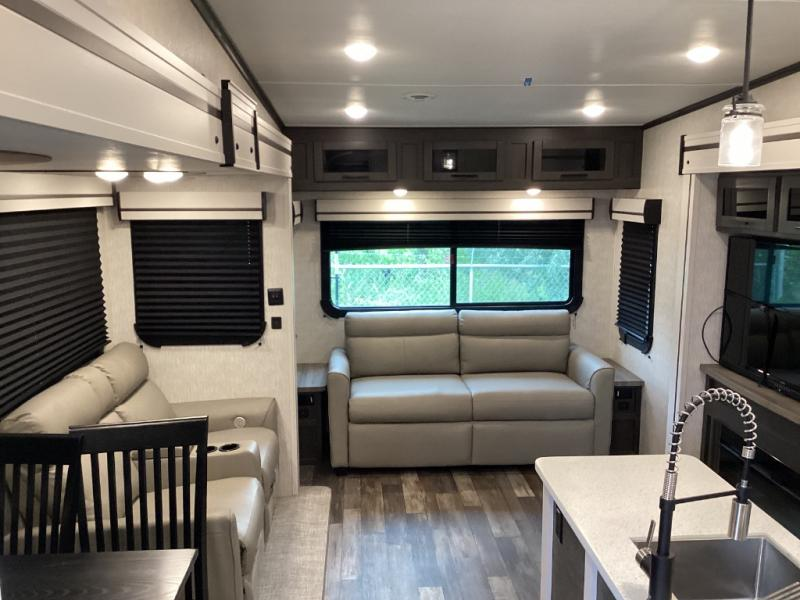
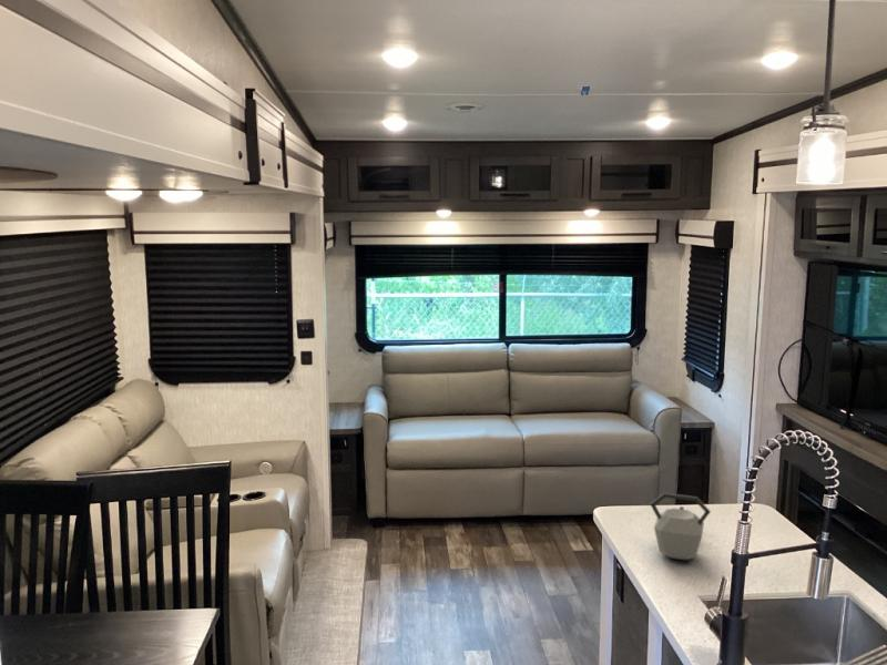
+ kettle [650,492,712,561]
